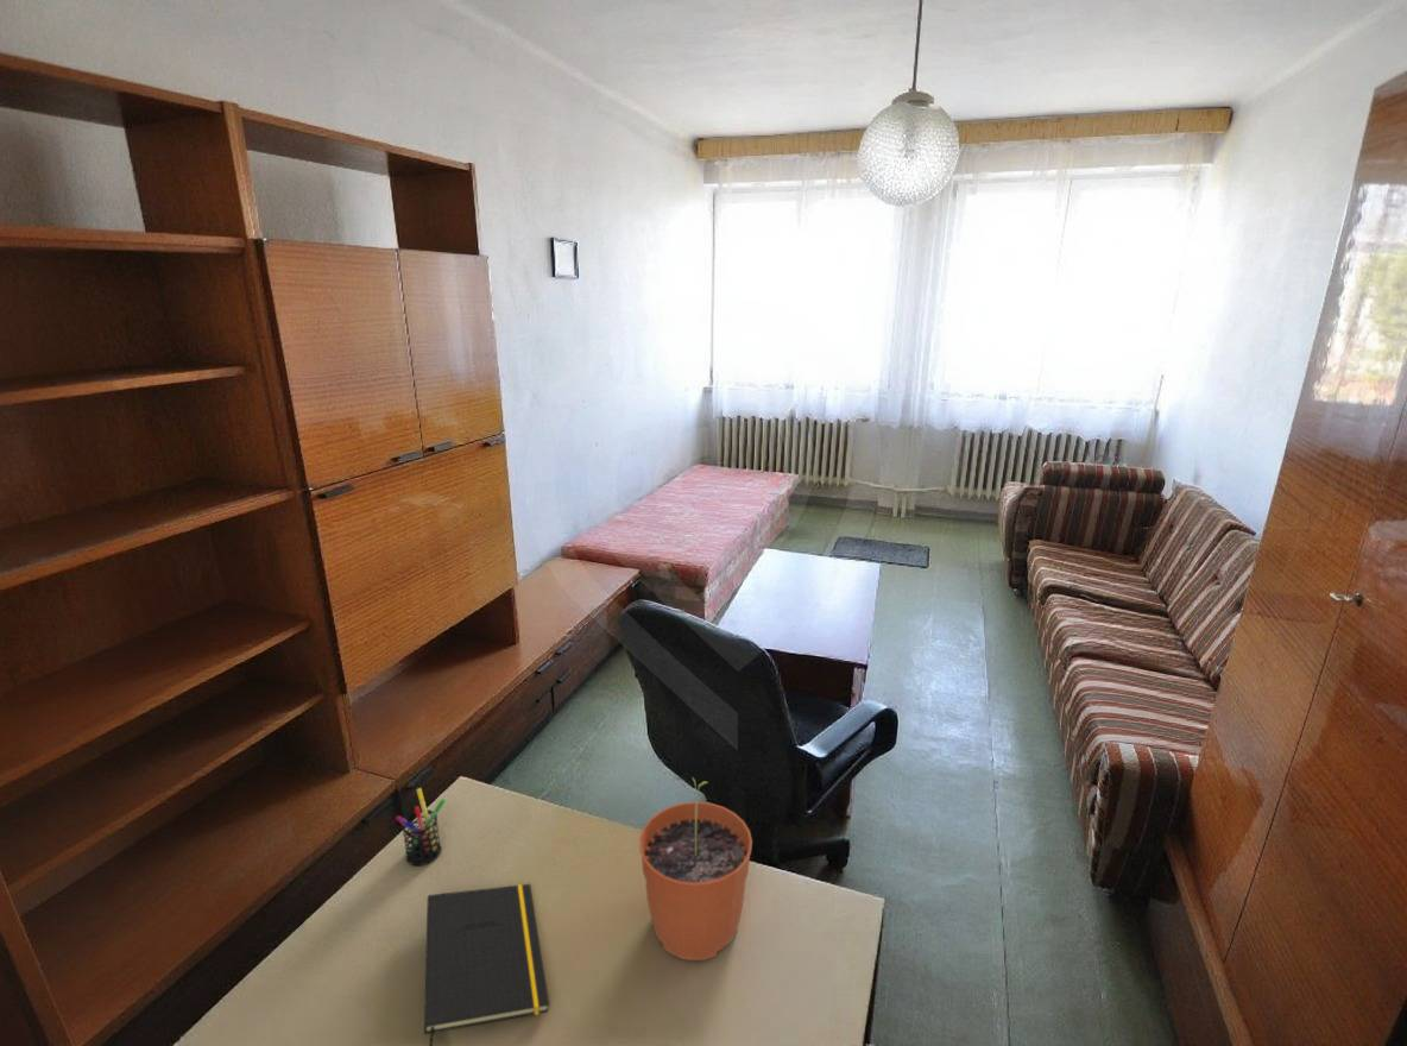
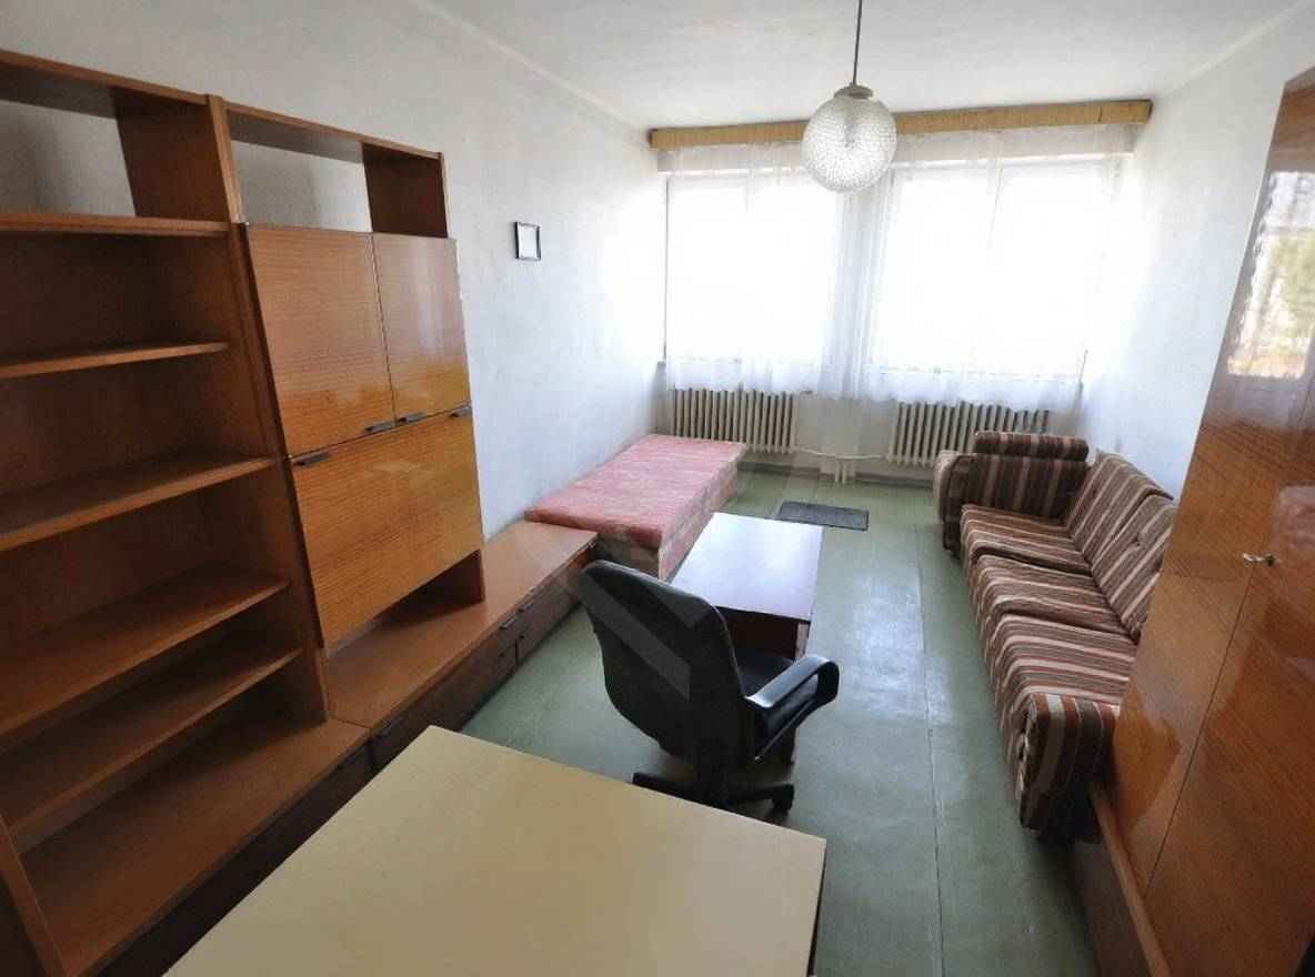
- notepad [423,883,550,1046]
- plant pot [638,776,753,962]
- pen holder [395,787,447,867]
